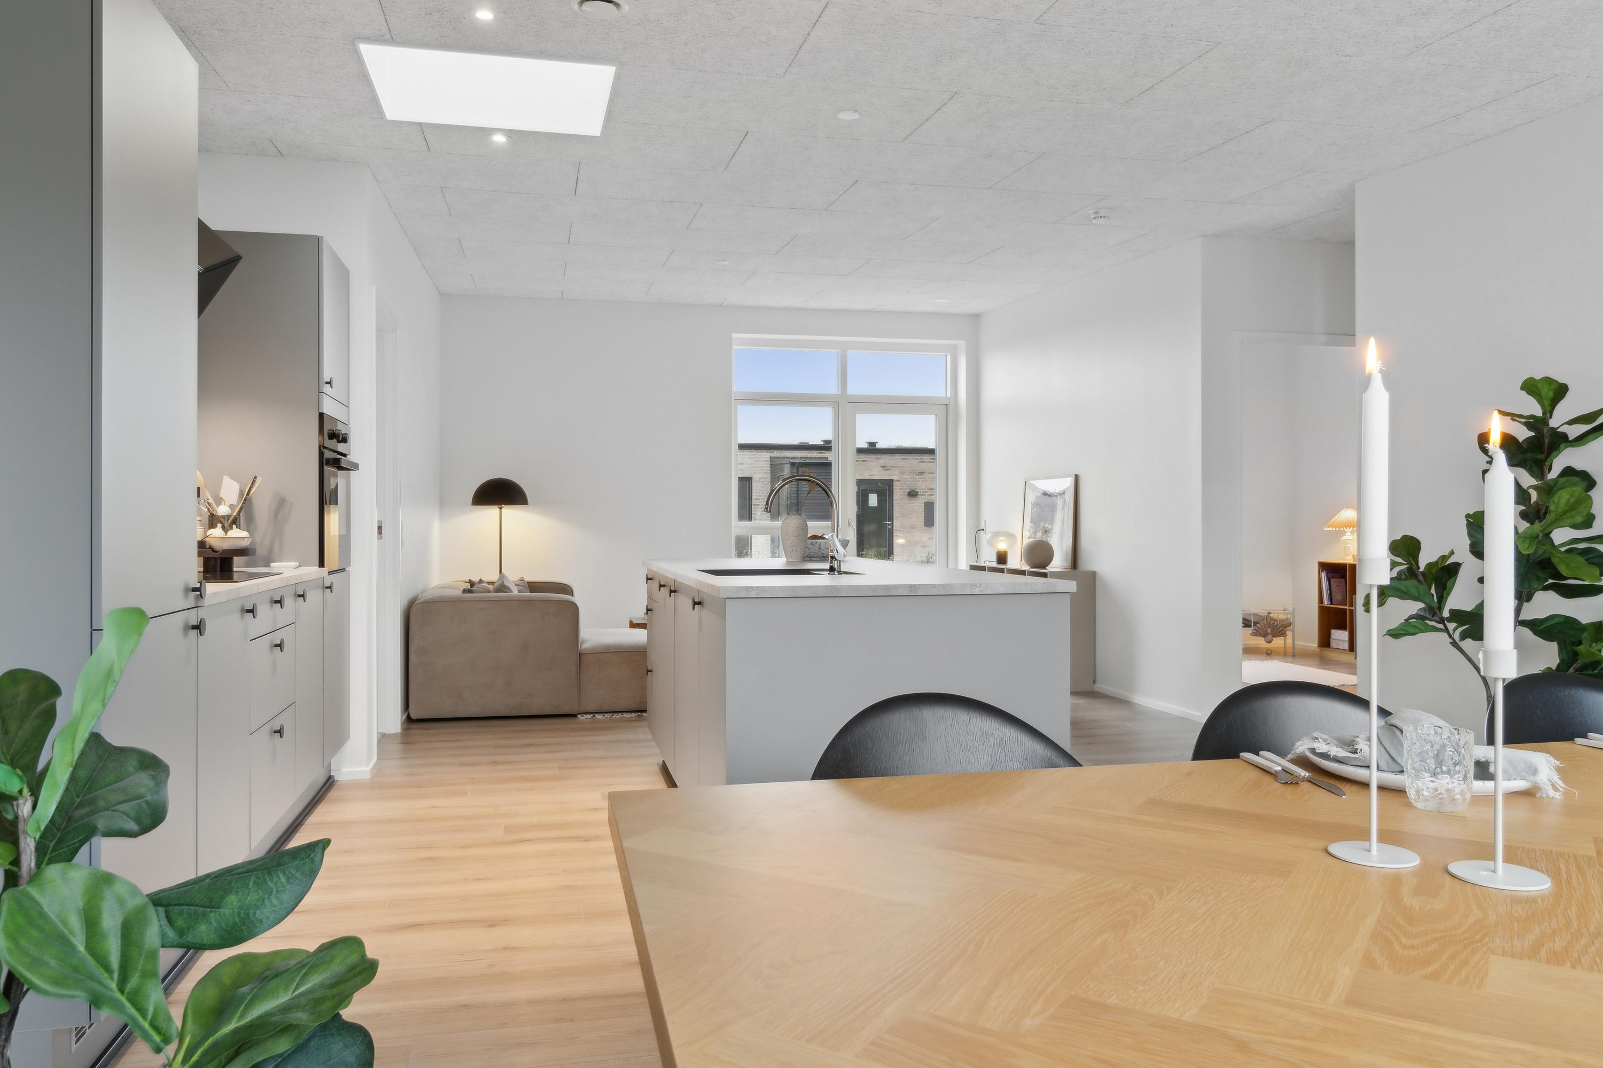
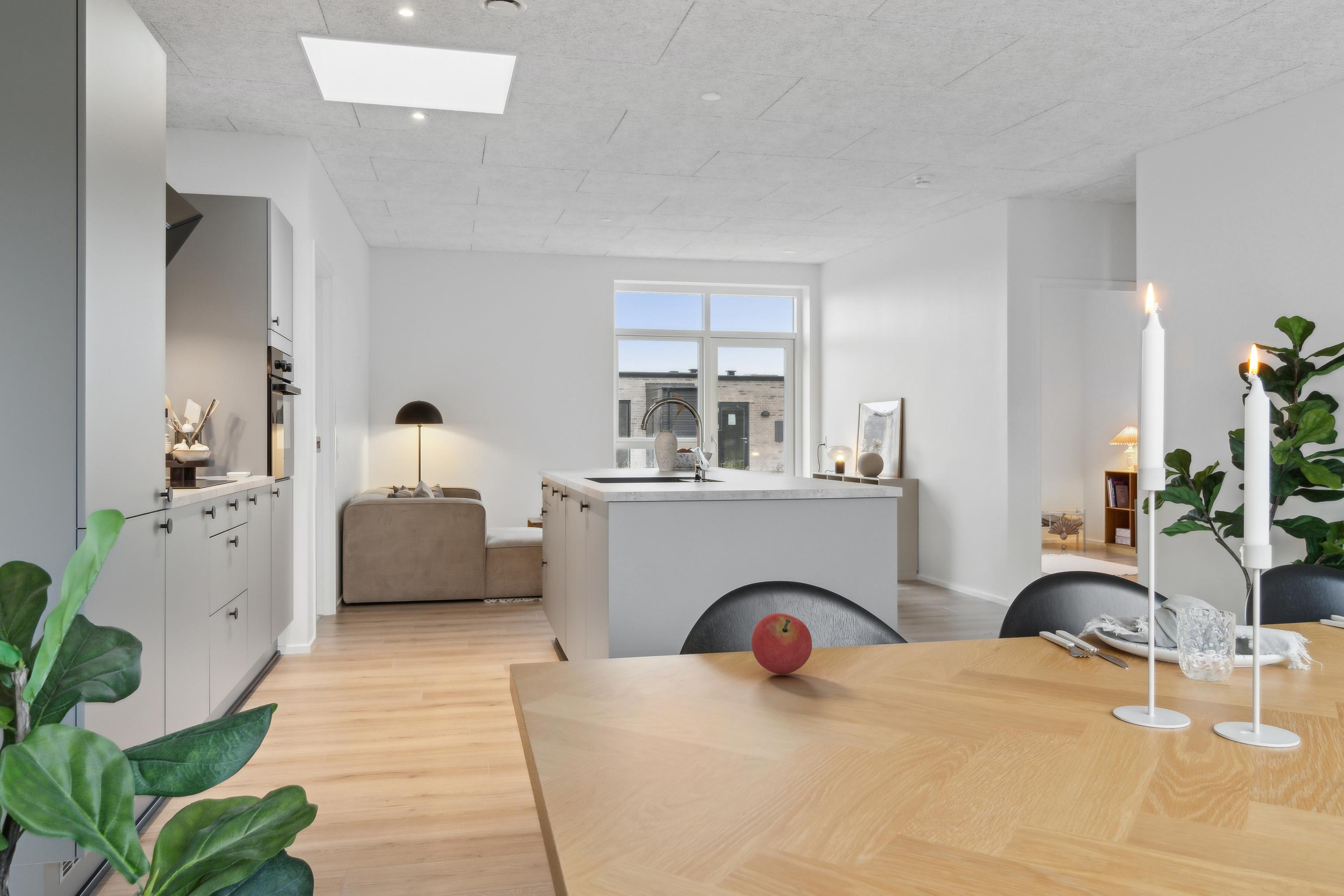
+ fruit [751,612,813,675]
